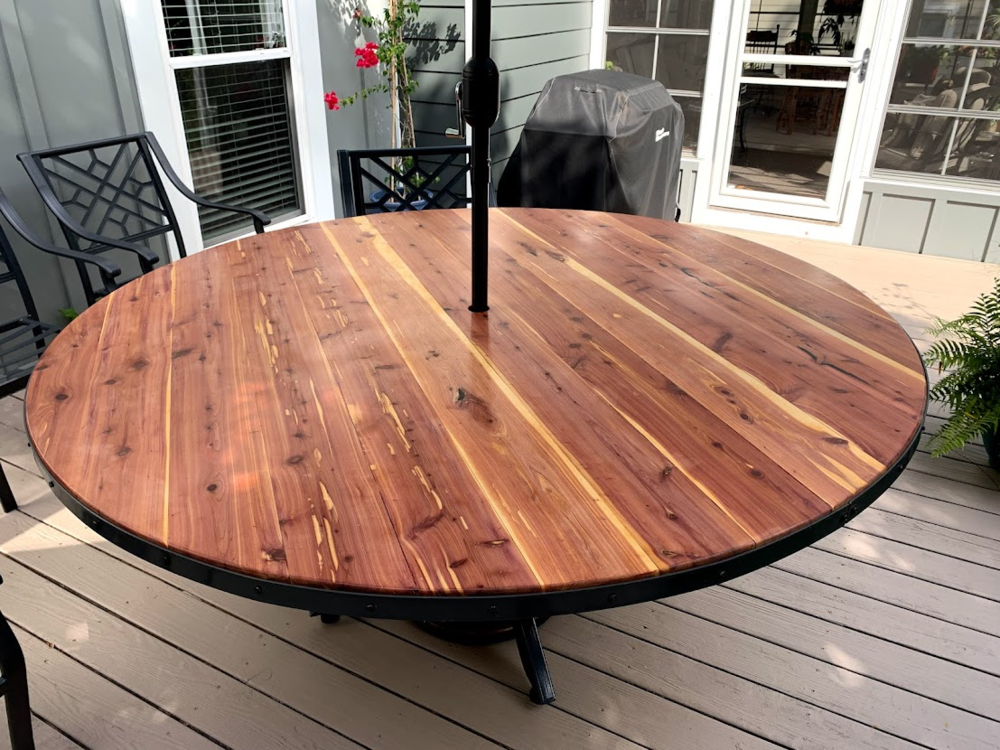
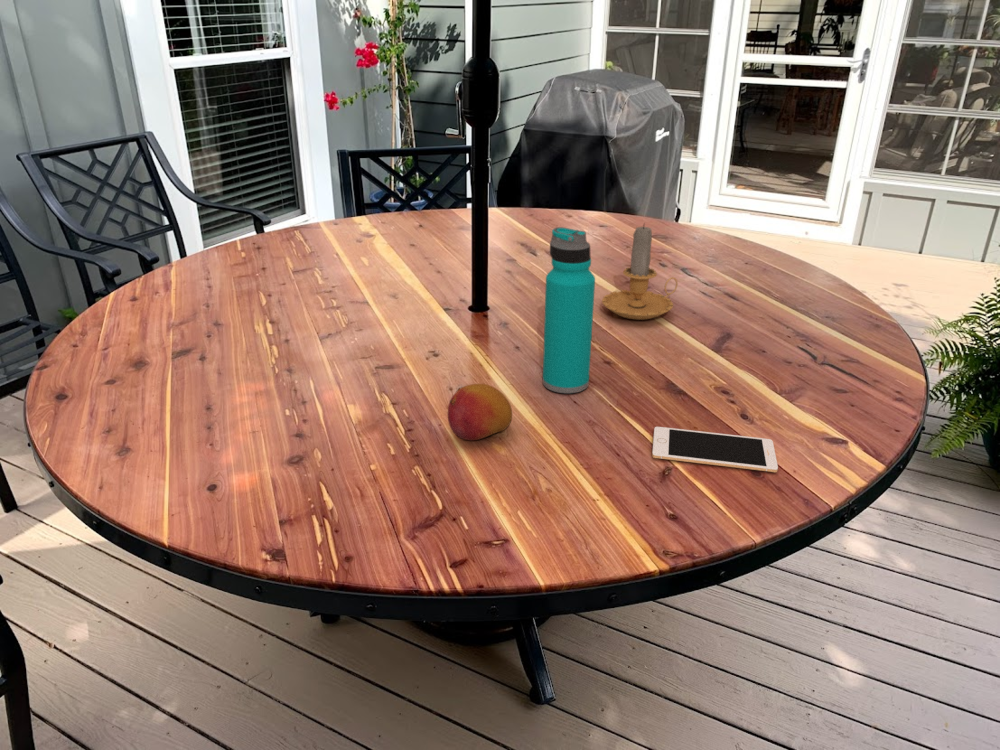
+ candle [601,222,679,321]
+ cell phone [651,426,779,473]
+ fruit [447,383,513,441]
+ water bottle [542,226,596,394]
